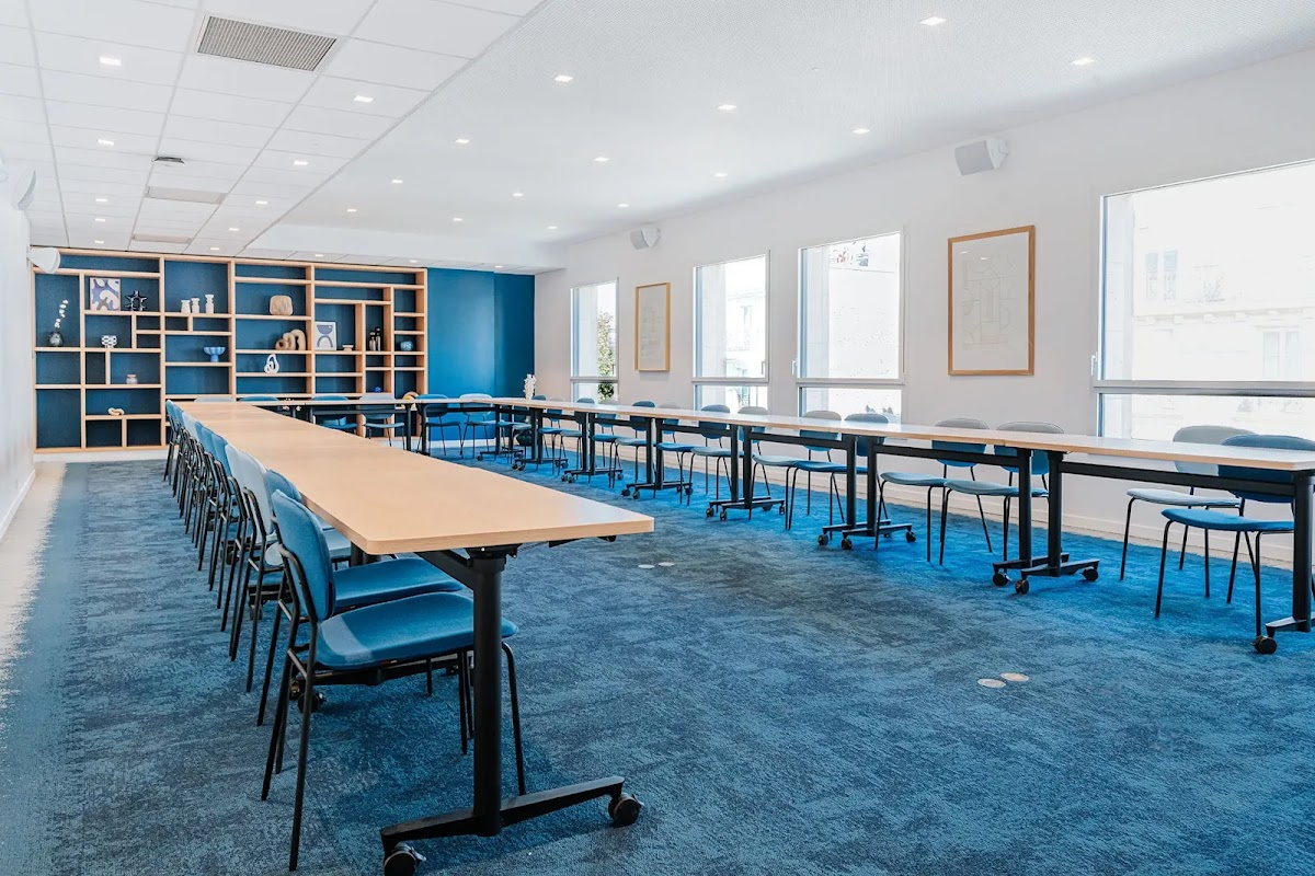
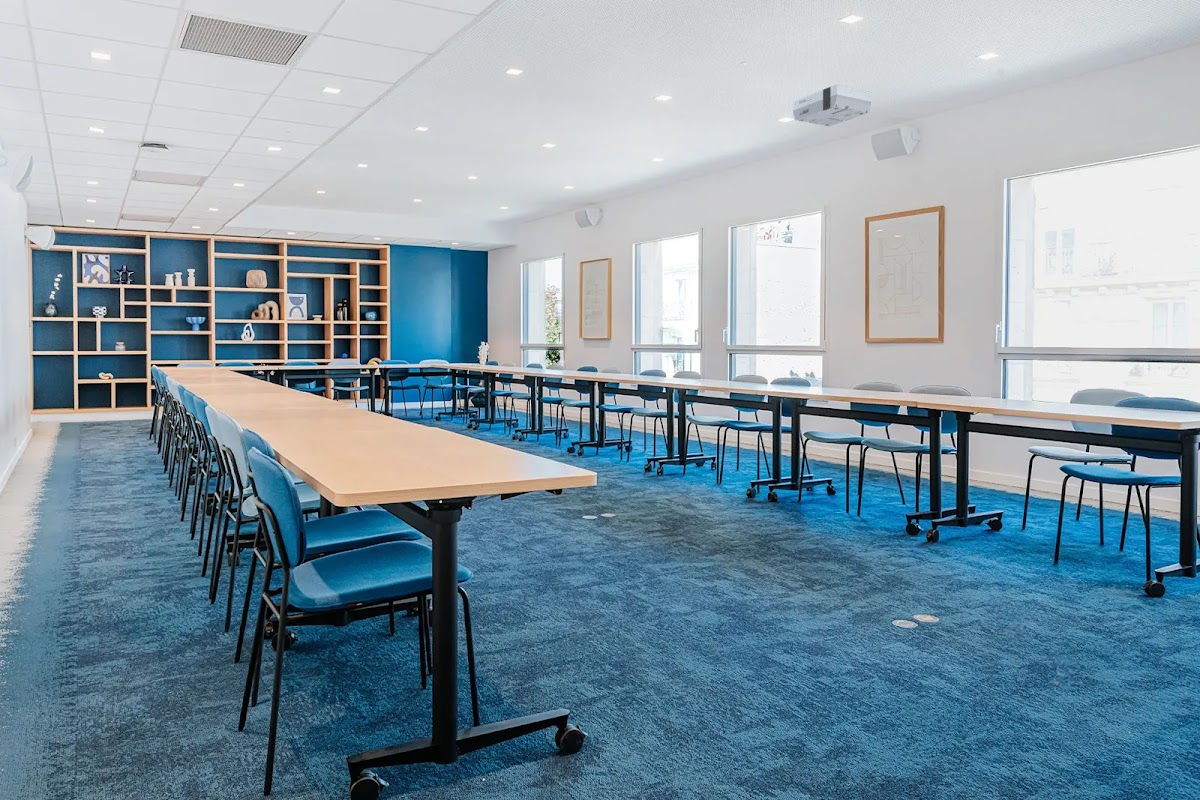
+ projector [792,84,872,127]
